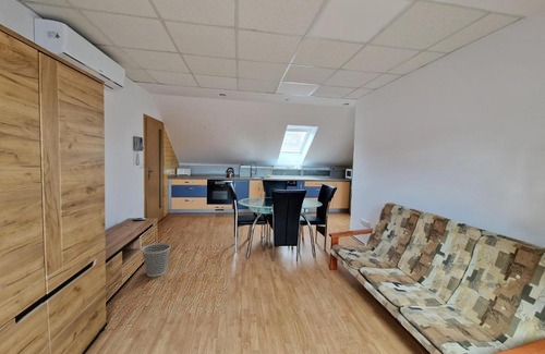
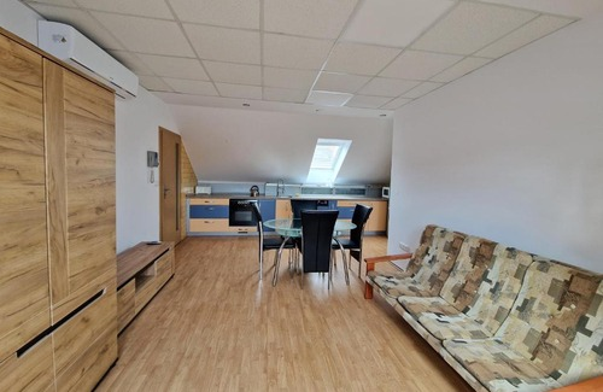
- wastebasket [141,242,172,278]
